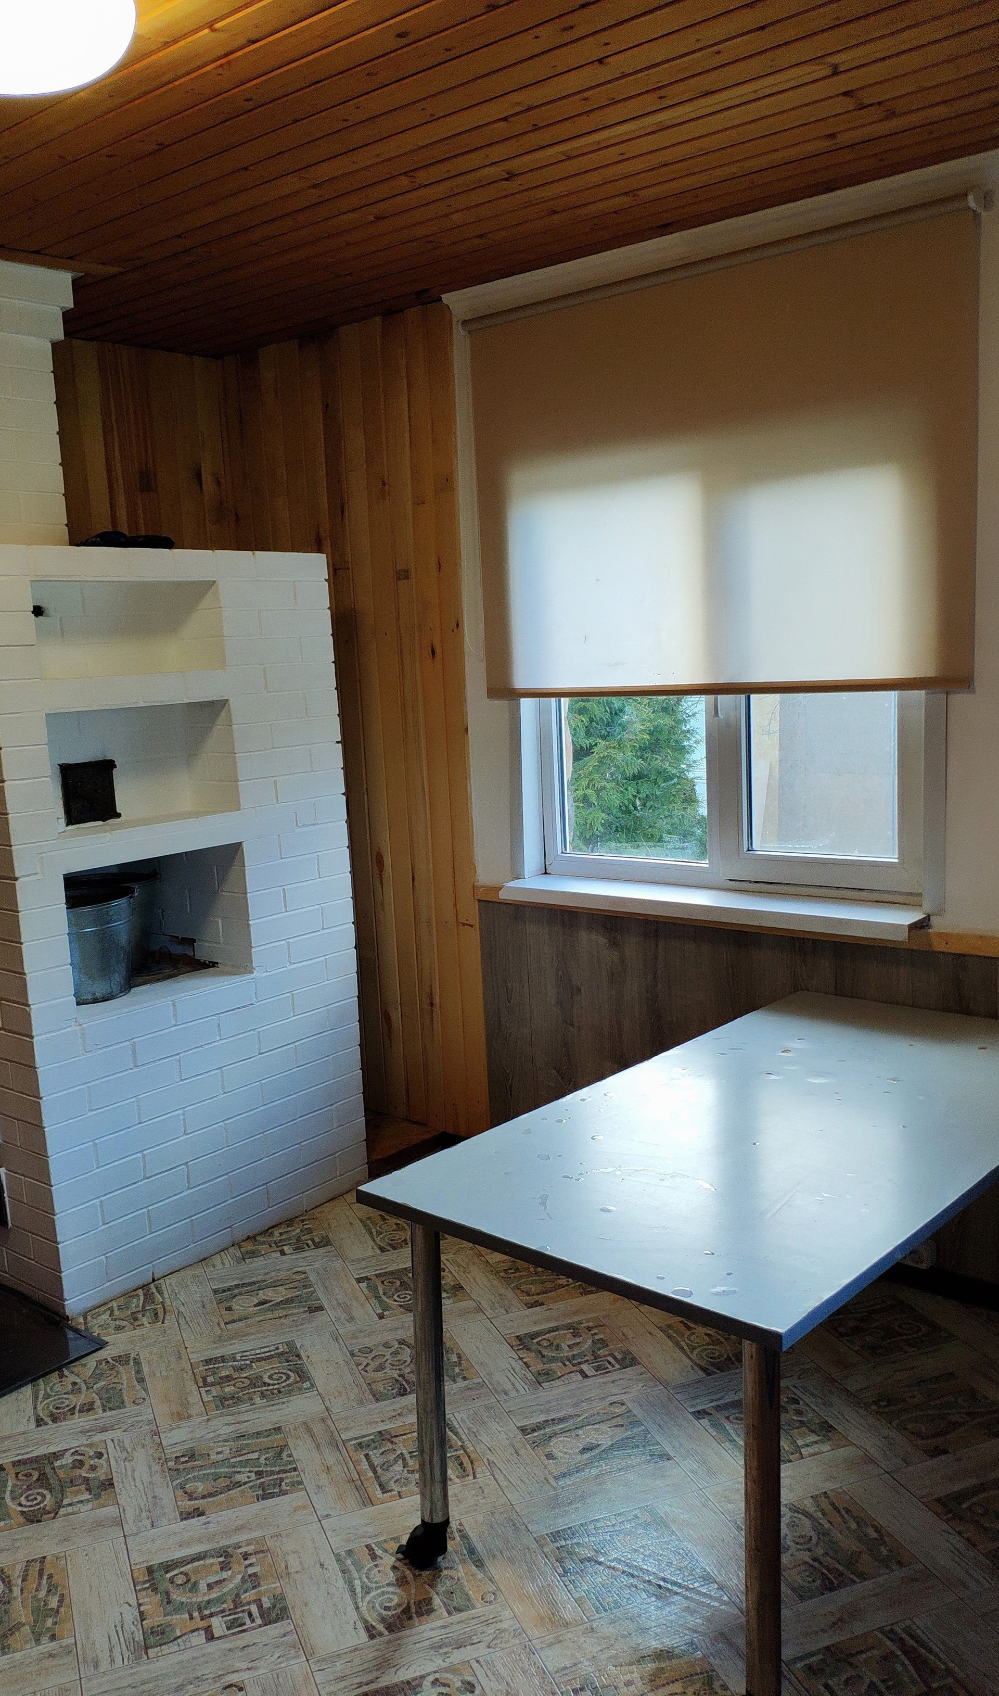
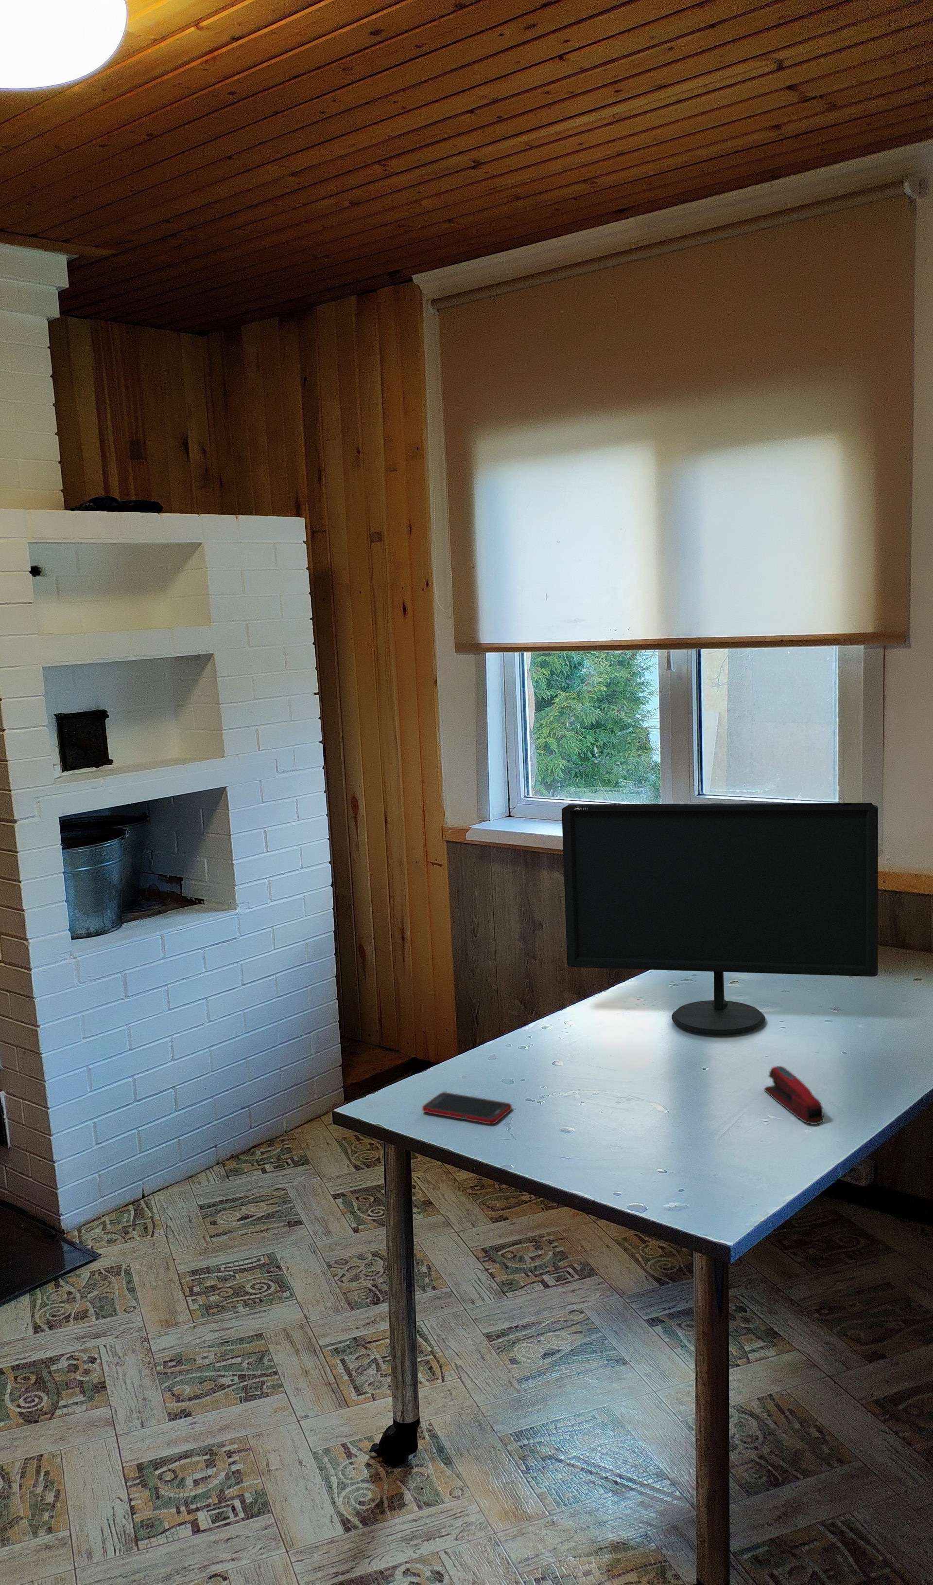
+ cell phone [422,1091,512,1125]
+ computer monitor [561,803,879,1036]
+ stapler [763,1066,824,1125]
